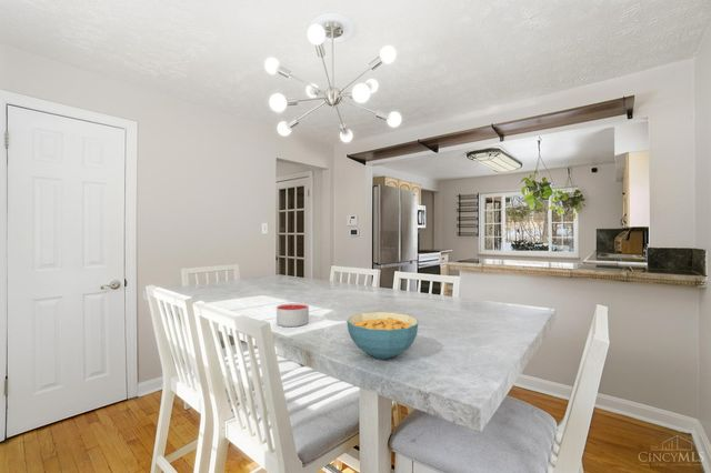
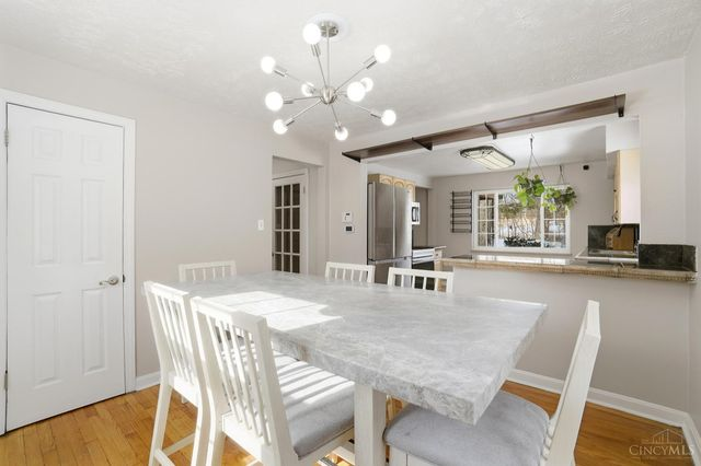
- cereal bowl [346,311,419,360]
- candle [276,302,310,328]
